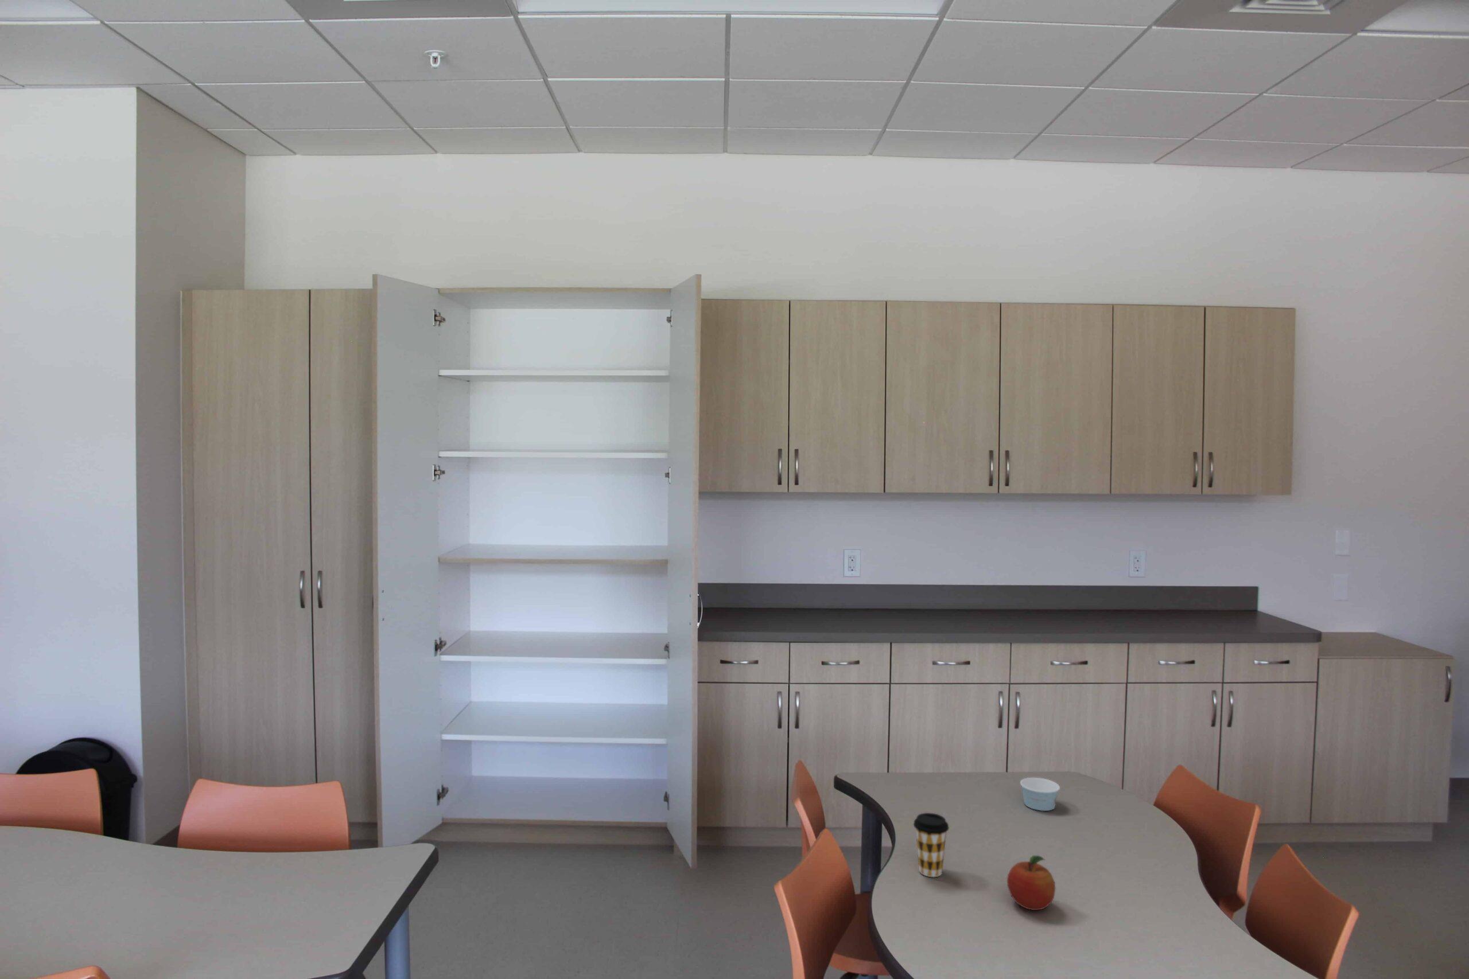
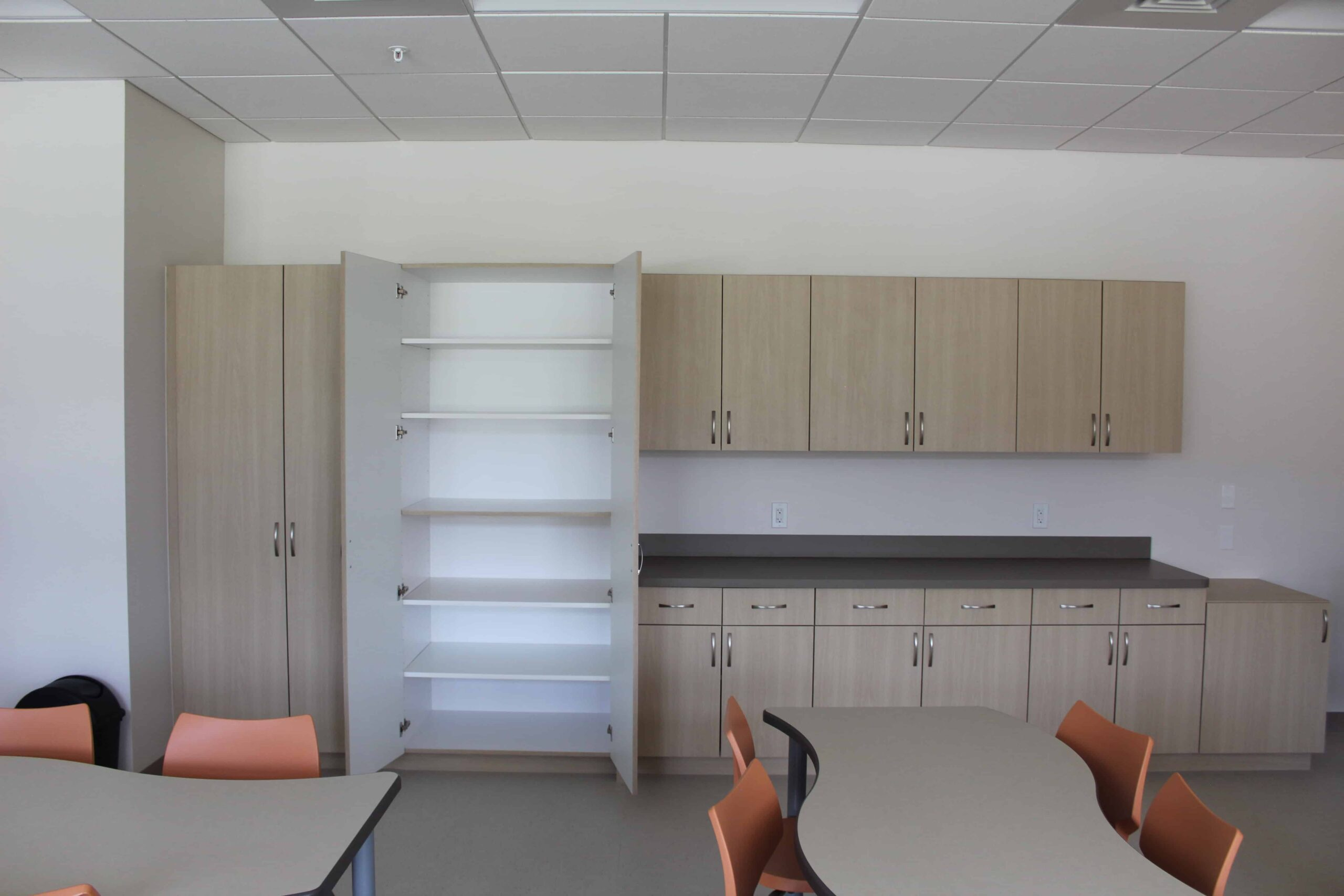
- paper cup [1020,777,1060,812]
- coffee cup [913,812,950,877]
- fruit [1007,854,1056,911]
